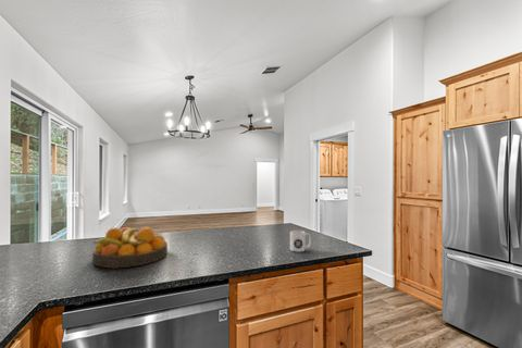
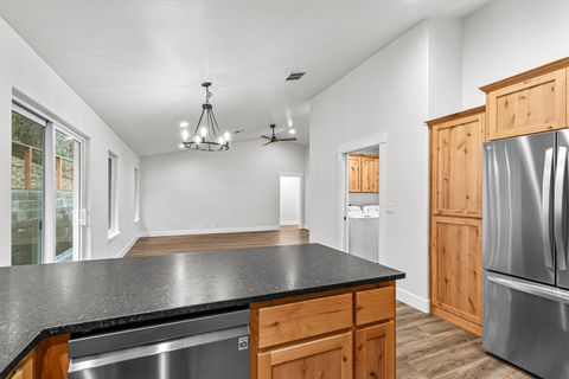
- mug [289,229,312,252]
- fruit bowl [91,226,169,269]
